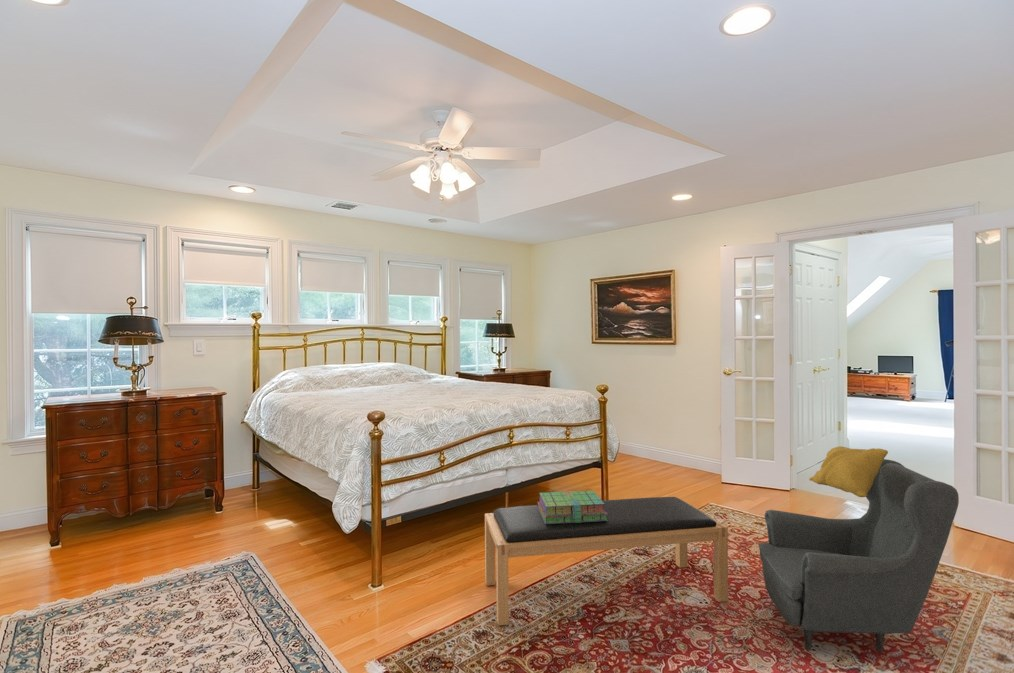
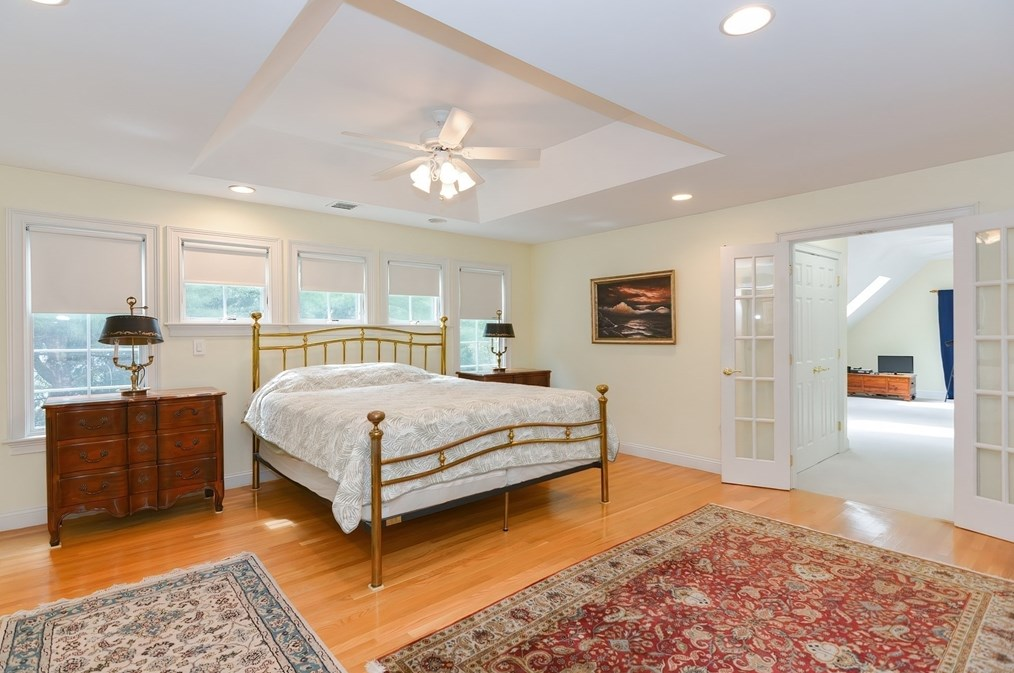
- bench [484,496,729,627]
- armchair [757,445,960,653]
- stack of books [536,490,608,524]
